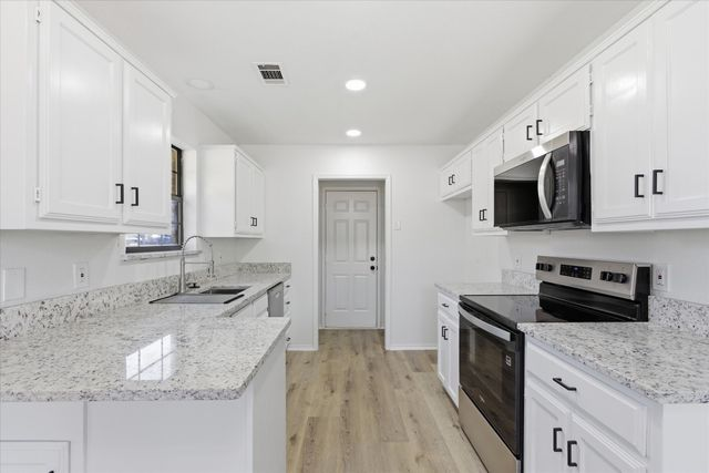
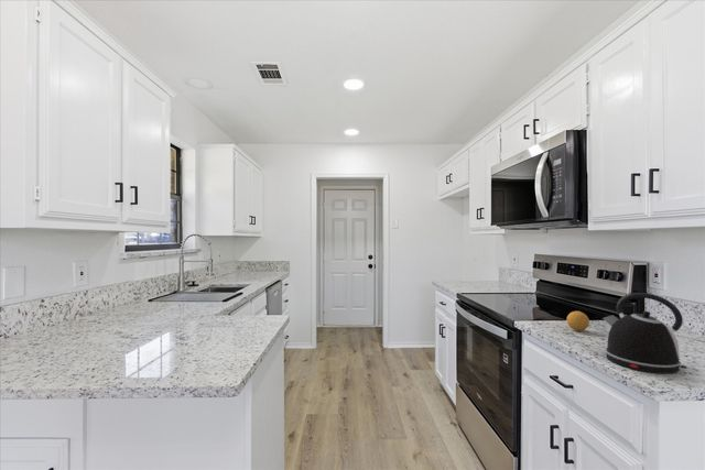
+ kettle [601,292,687,374]
+ fruit [565,310,590,332]
